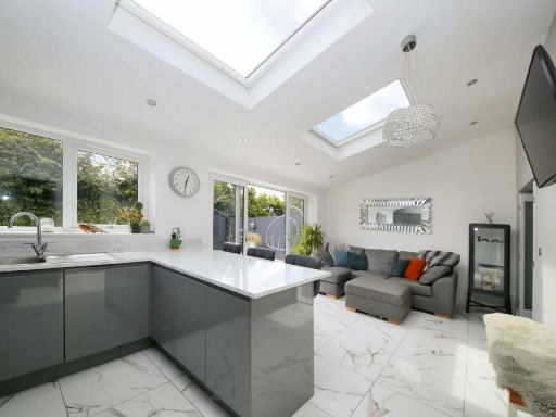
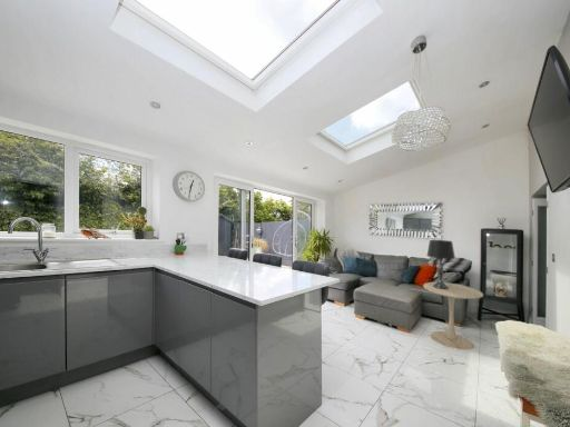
+ table lamp [426,239,456,289]
+ side table [422,281,484,350]
